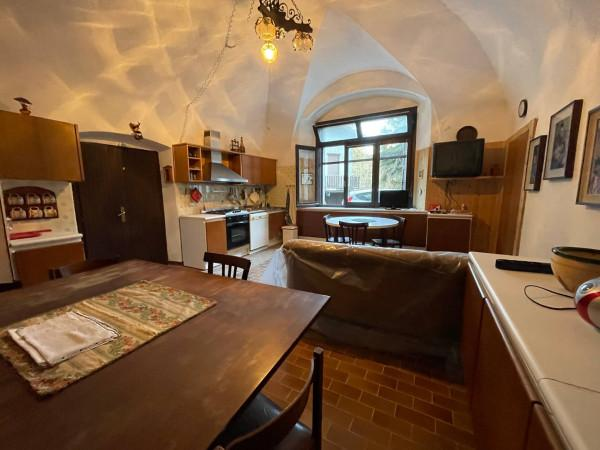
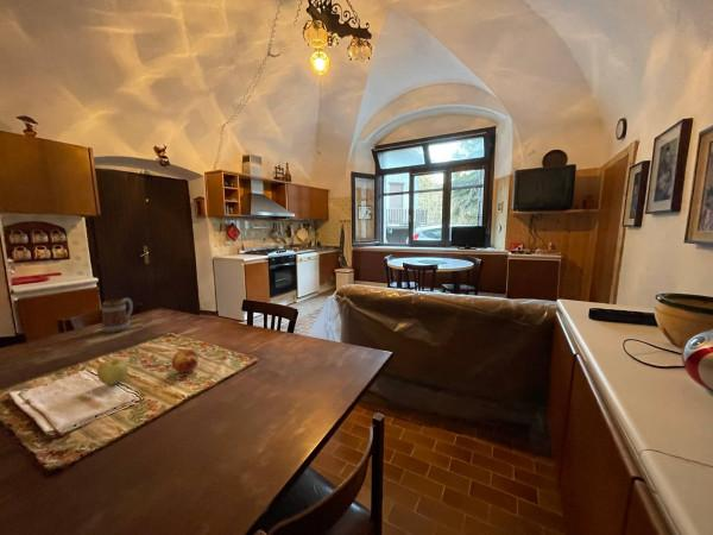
+ fruit [171,348,198,373]
+ mug [101,297,134,334]
+ apple [96,358,130,386]
